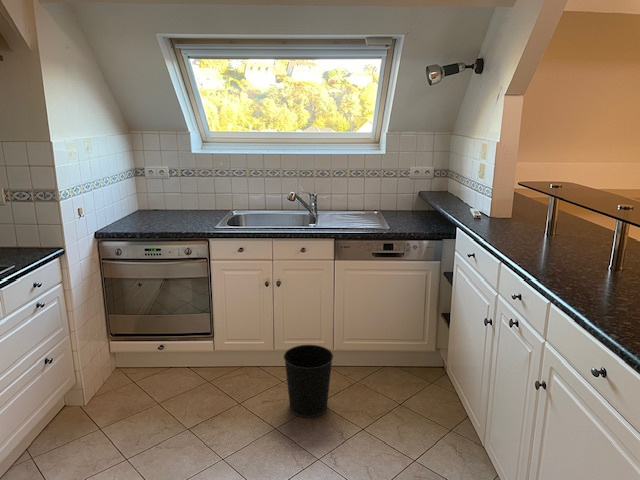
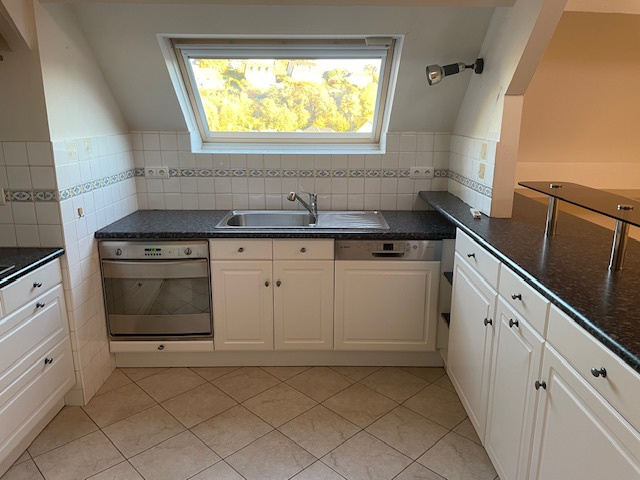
- wastebasket [283,344,334,419]
